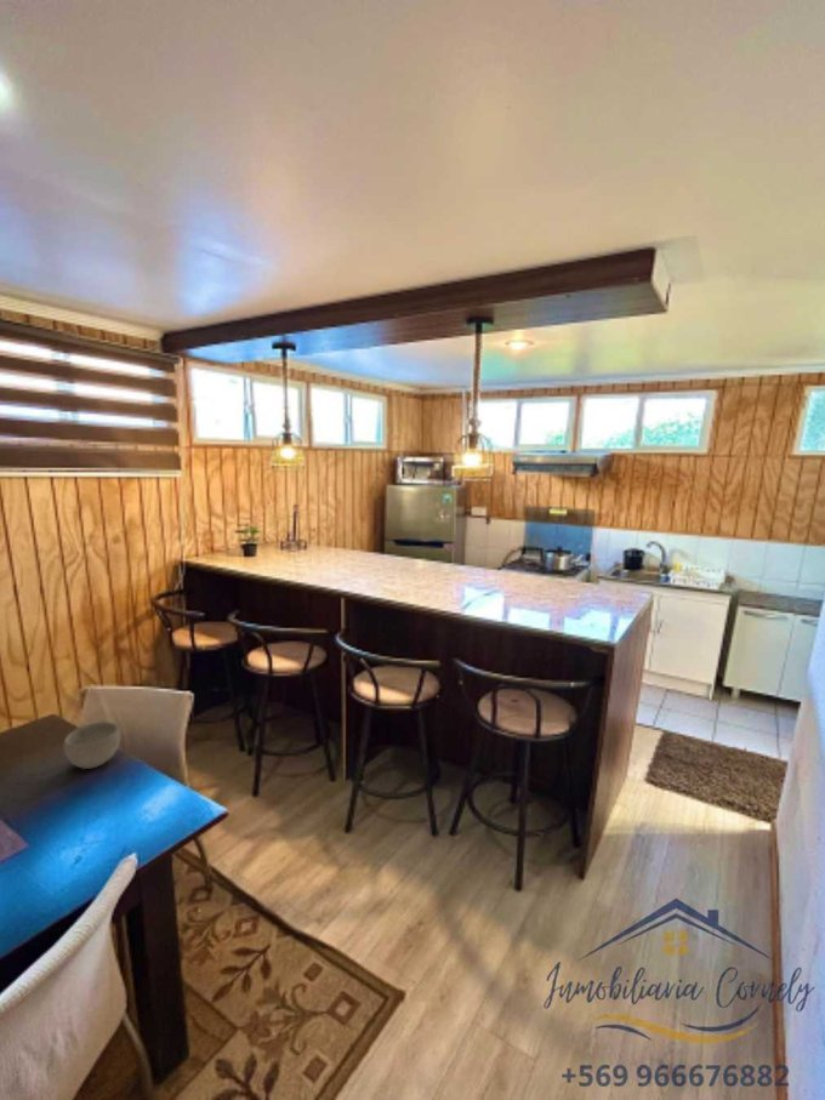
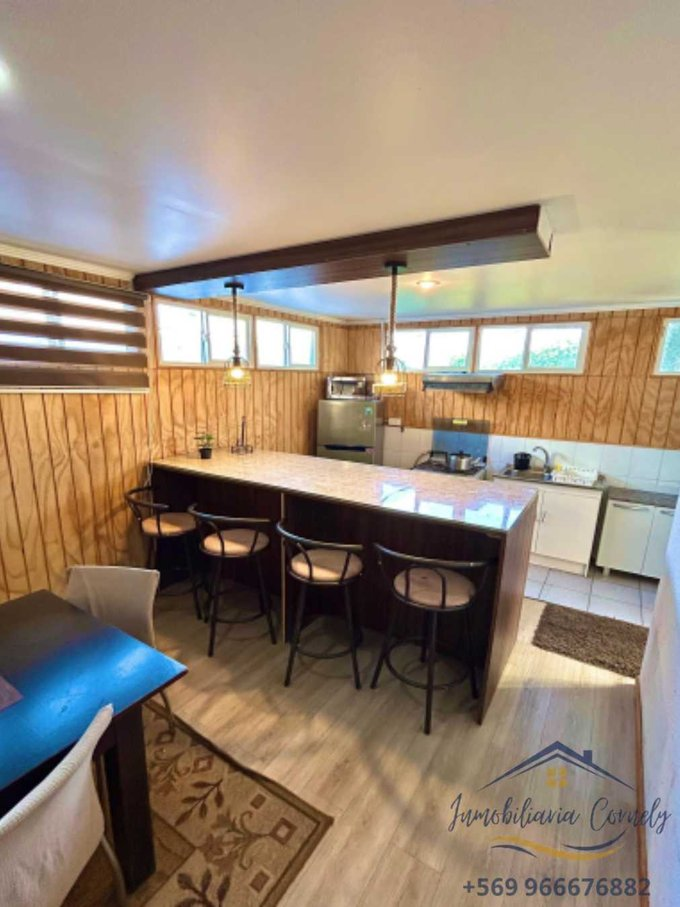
- bowl [63,720,121,770]
